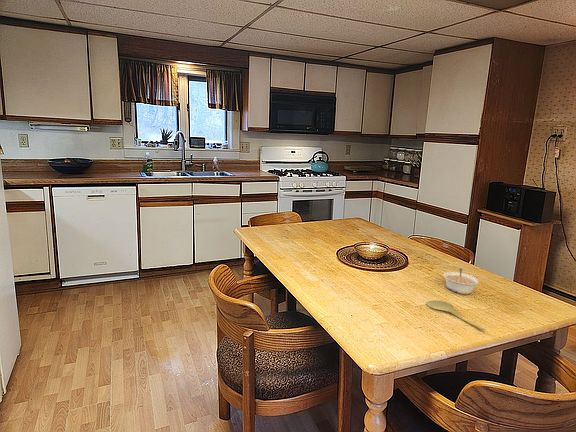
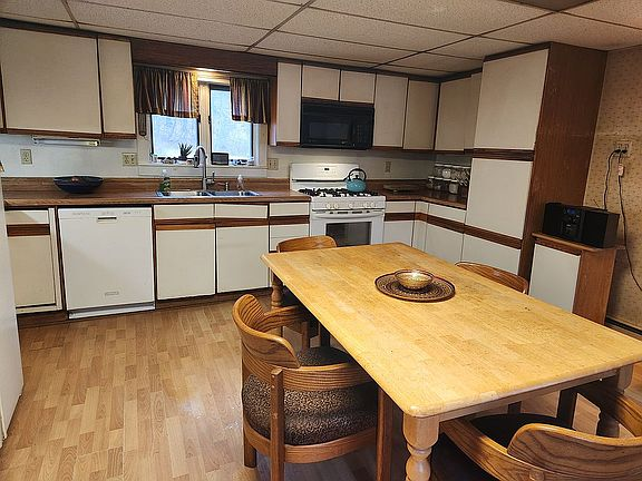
- legume [442,267,480,295]
- spoon [425,300,487,331]
